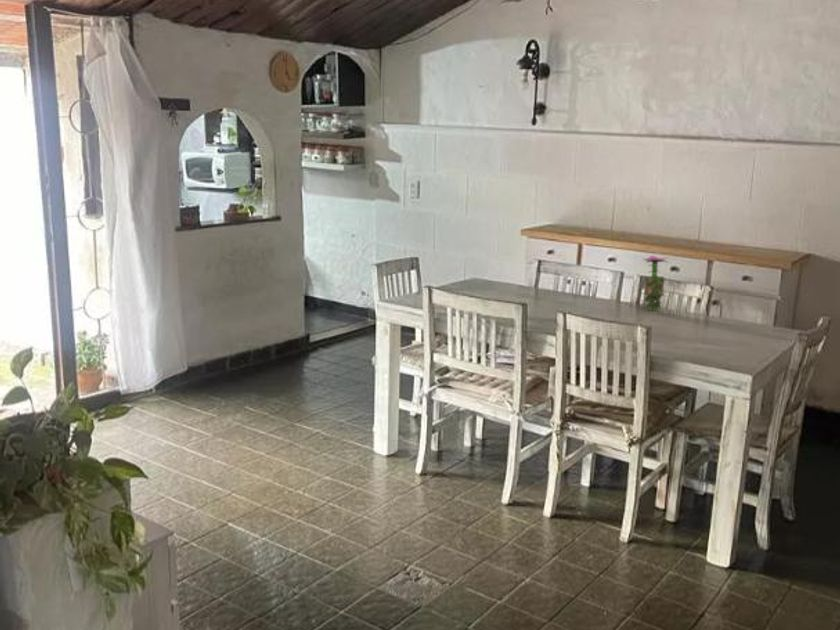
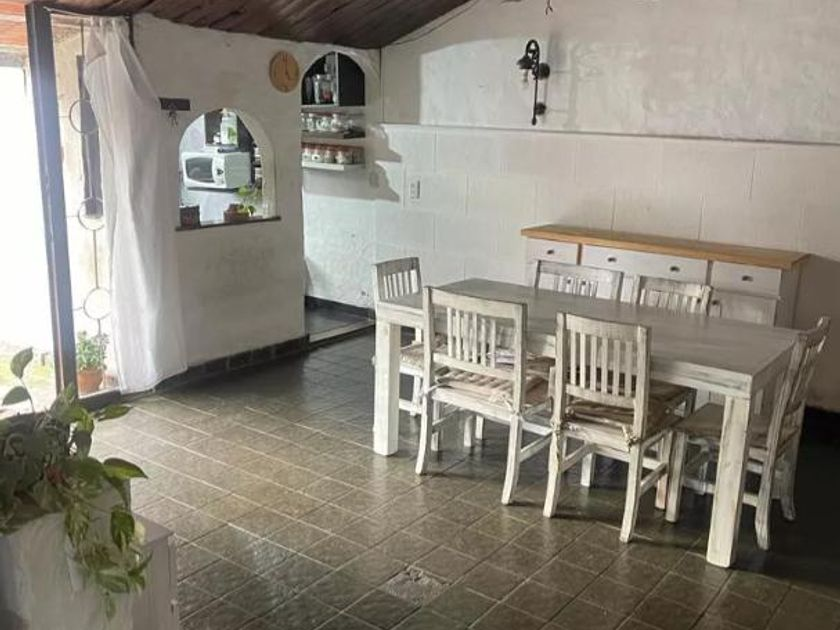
- flower [640,254,672,313]
